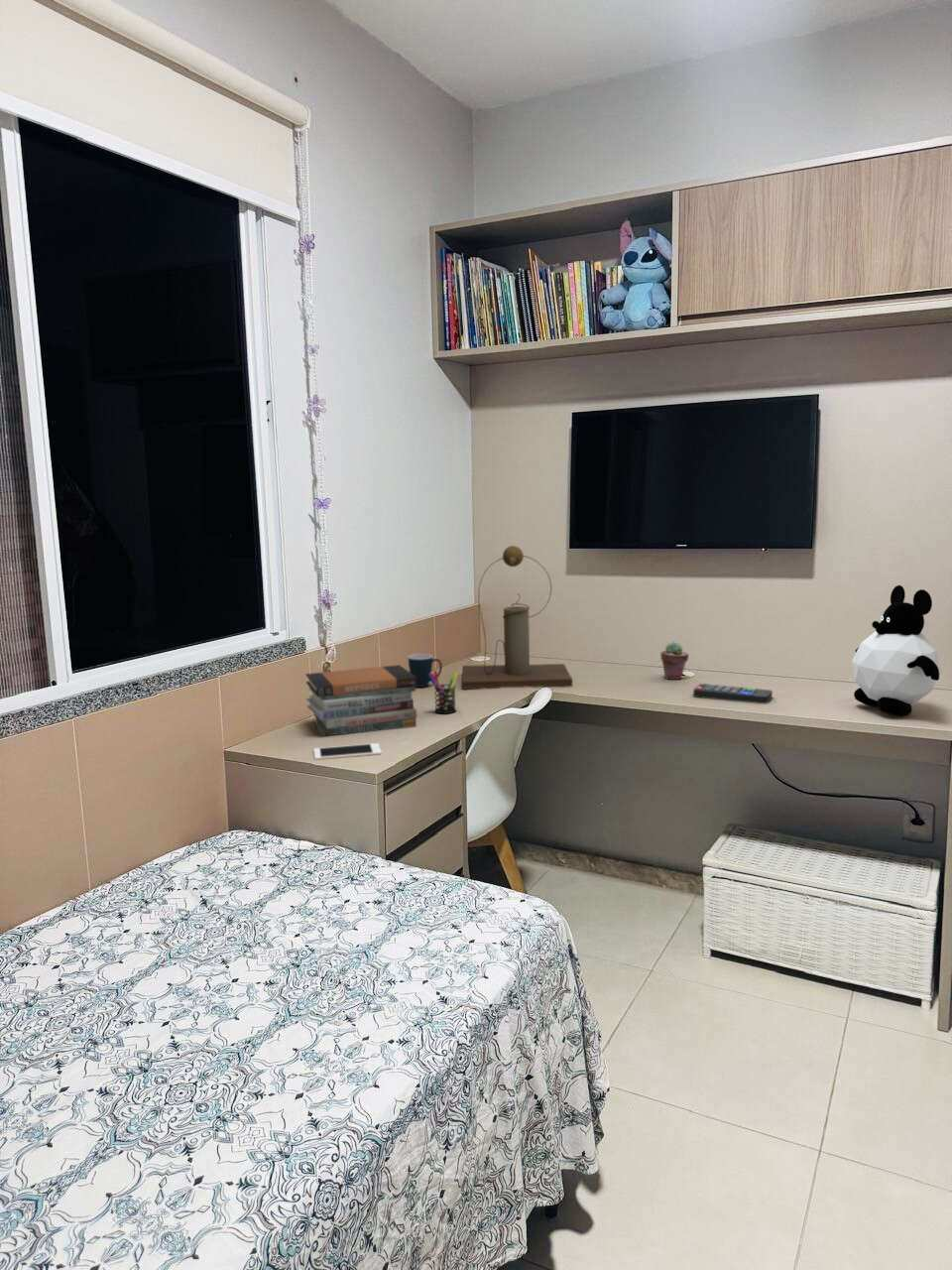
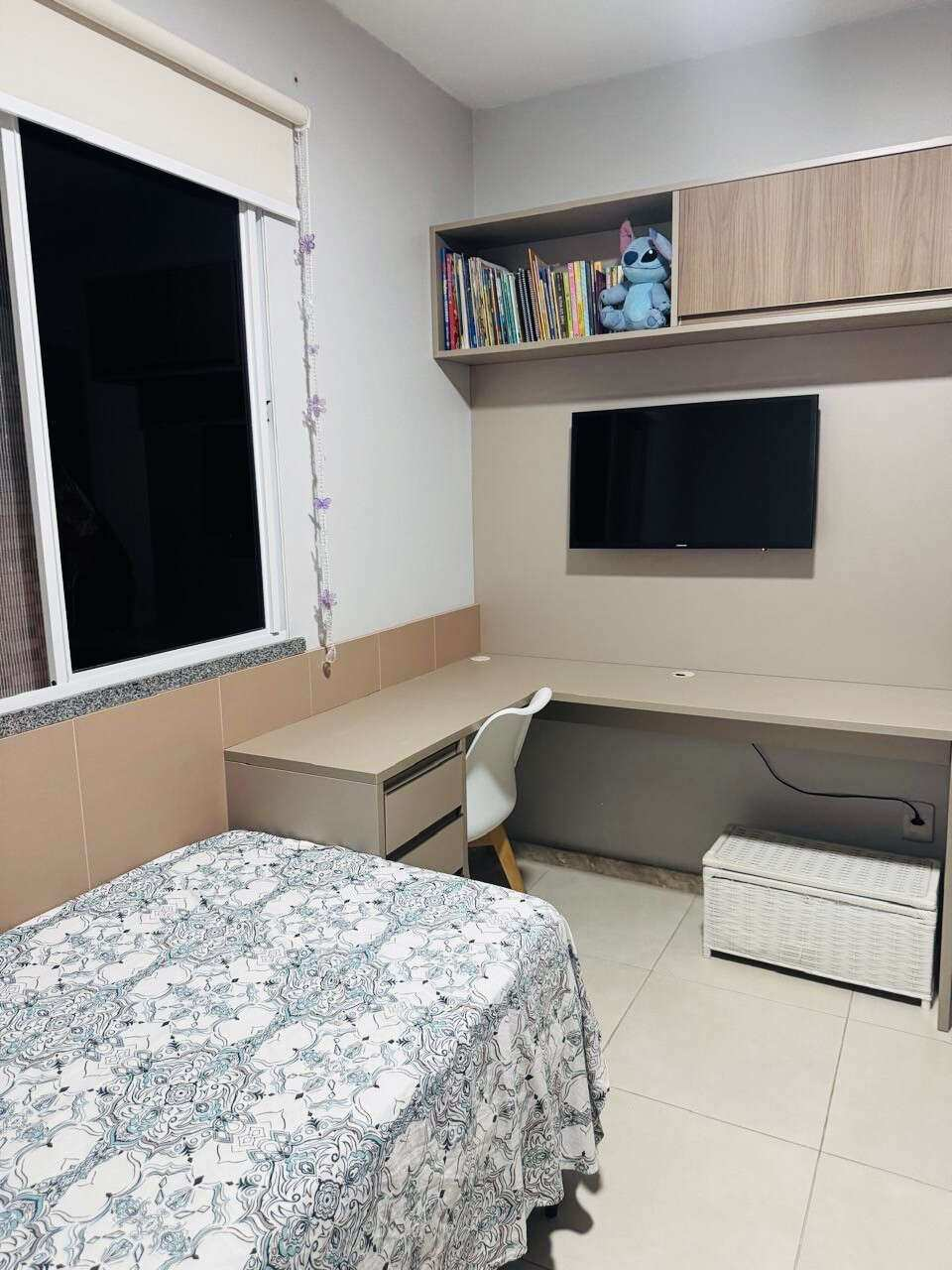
- stuffed animal [851,584,942,717]
- remote control [692,683,773,704]
- desk lamp [461,545,573,691]
- book stack [304,664,417,737]
- potted succulent [659,641,690,681]
- pen holder [428,670,459,714]
- cell phone [313,742,383,761]
- mug [408,653,443,689]
